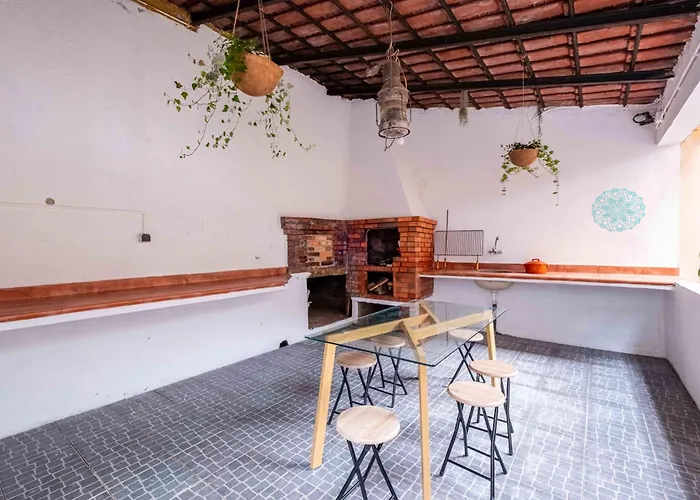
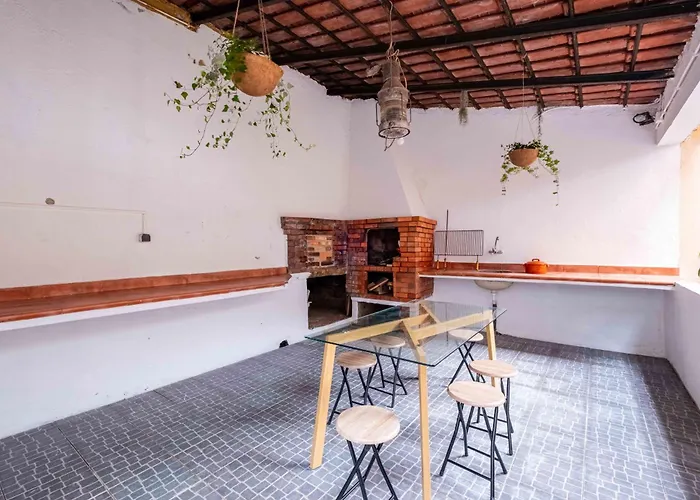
- wall decoration [590,187,646,233]
